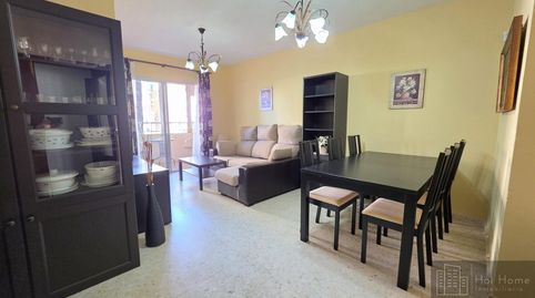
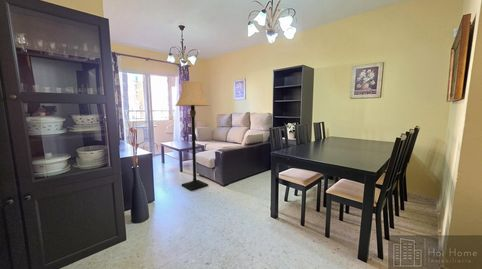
+ lamp [174,80,210,192]
